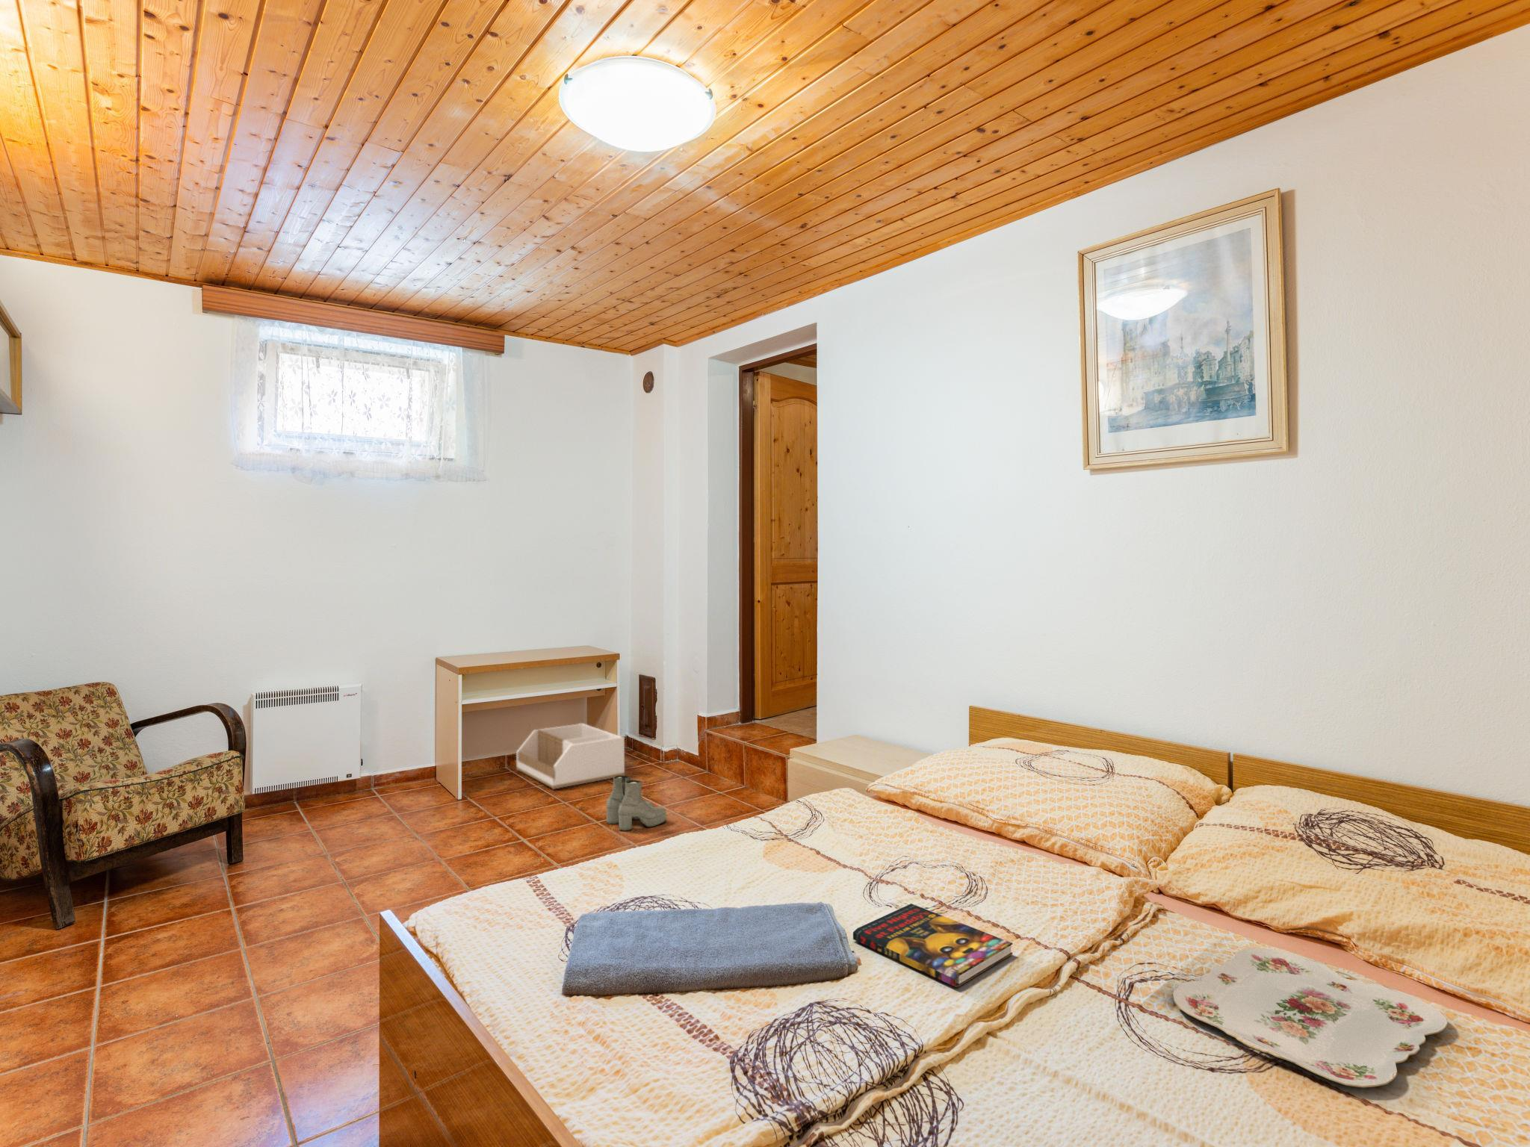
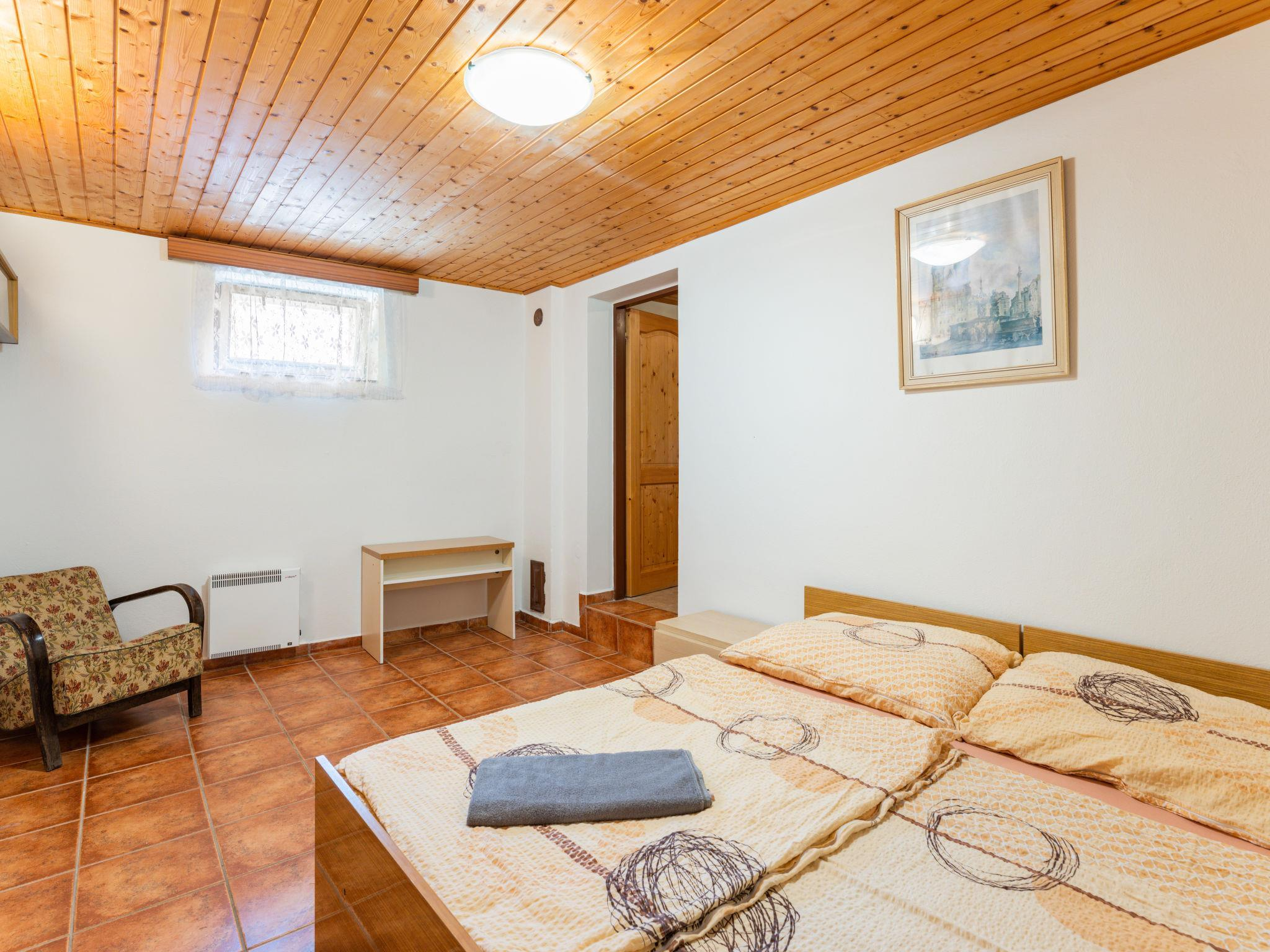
- serving tray [1172,947,1448,1088]
- boots [606,775,667,831]
- storage bin [516,722,625,790]
- book [853,902,1013,988]
